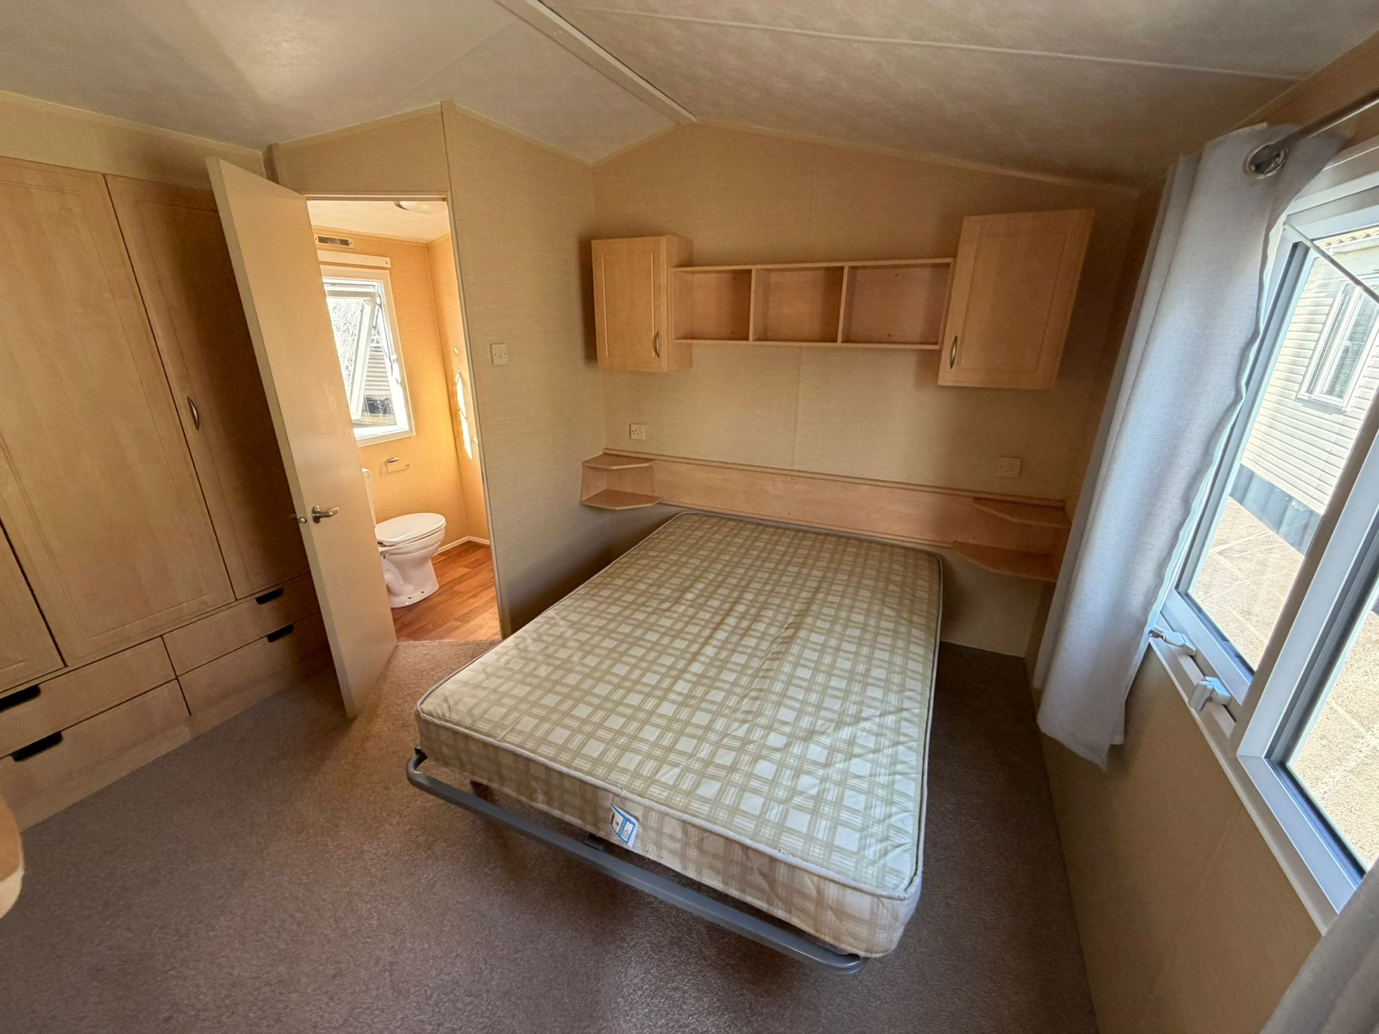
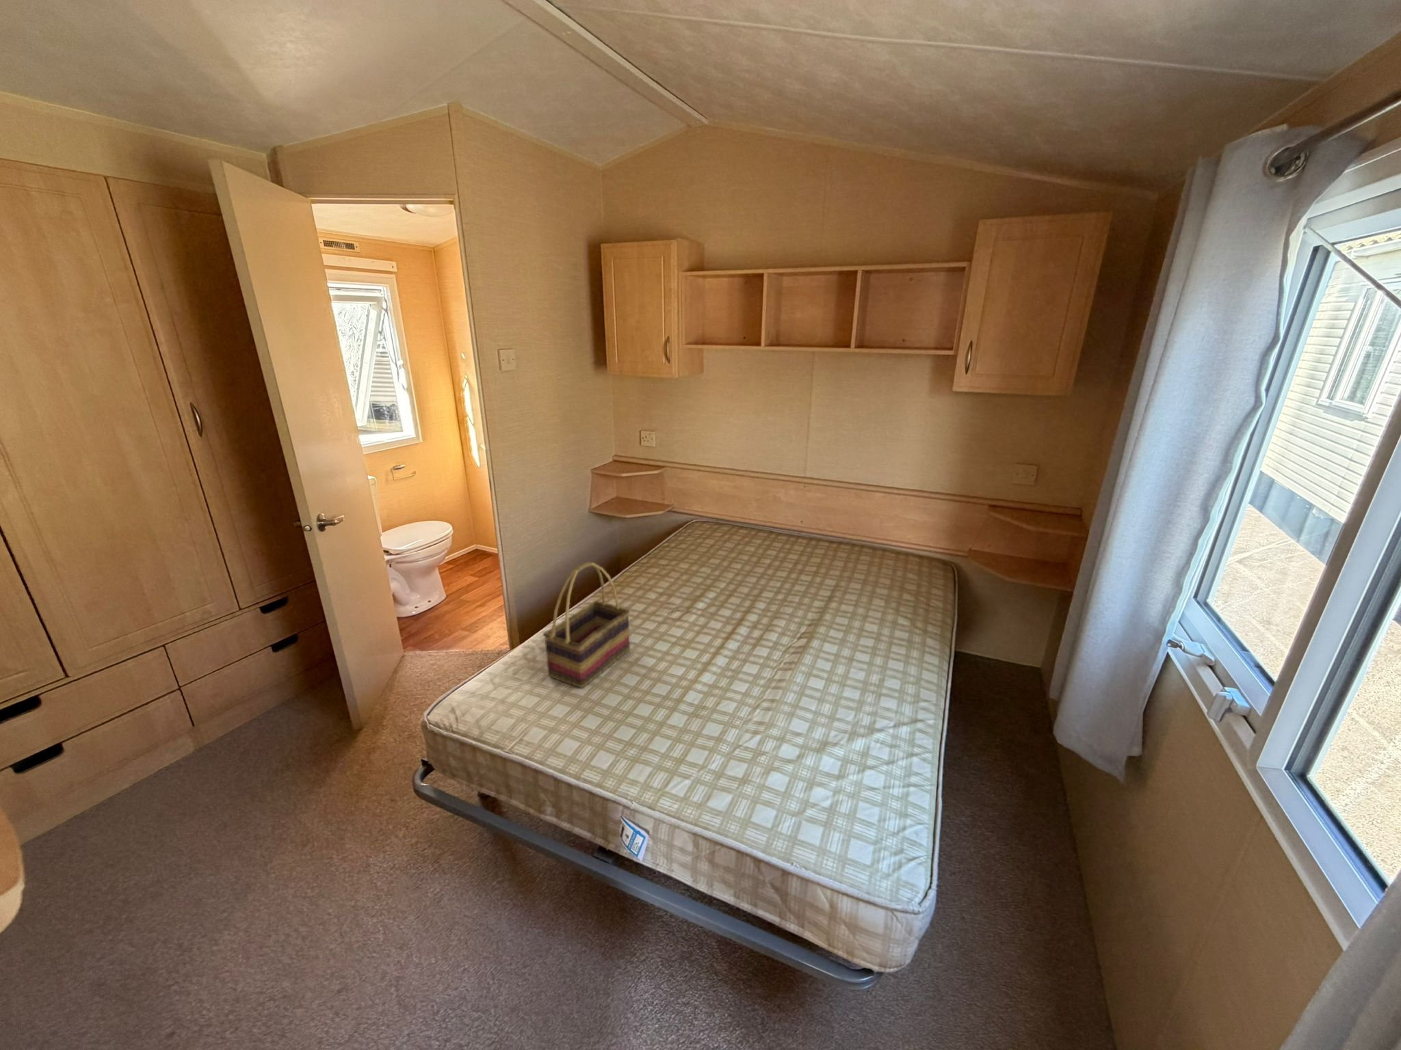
+ woven basket [543,561,631,689]
